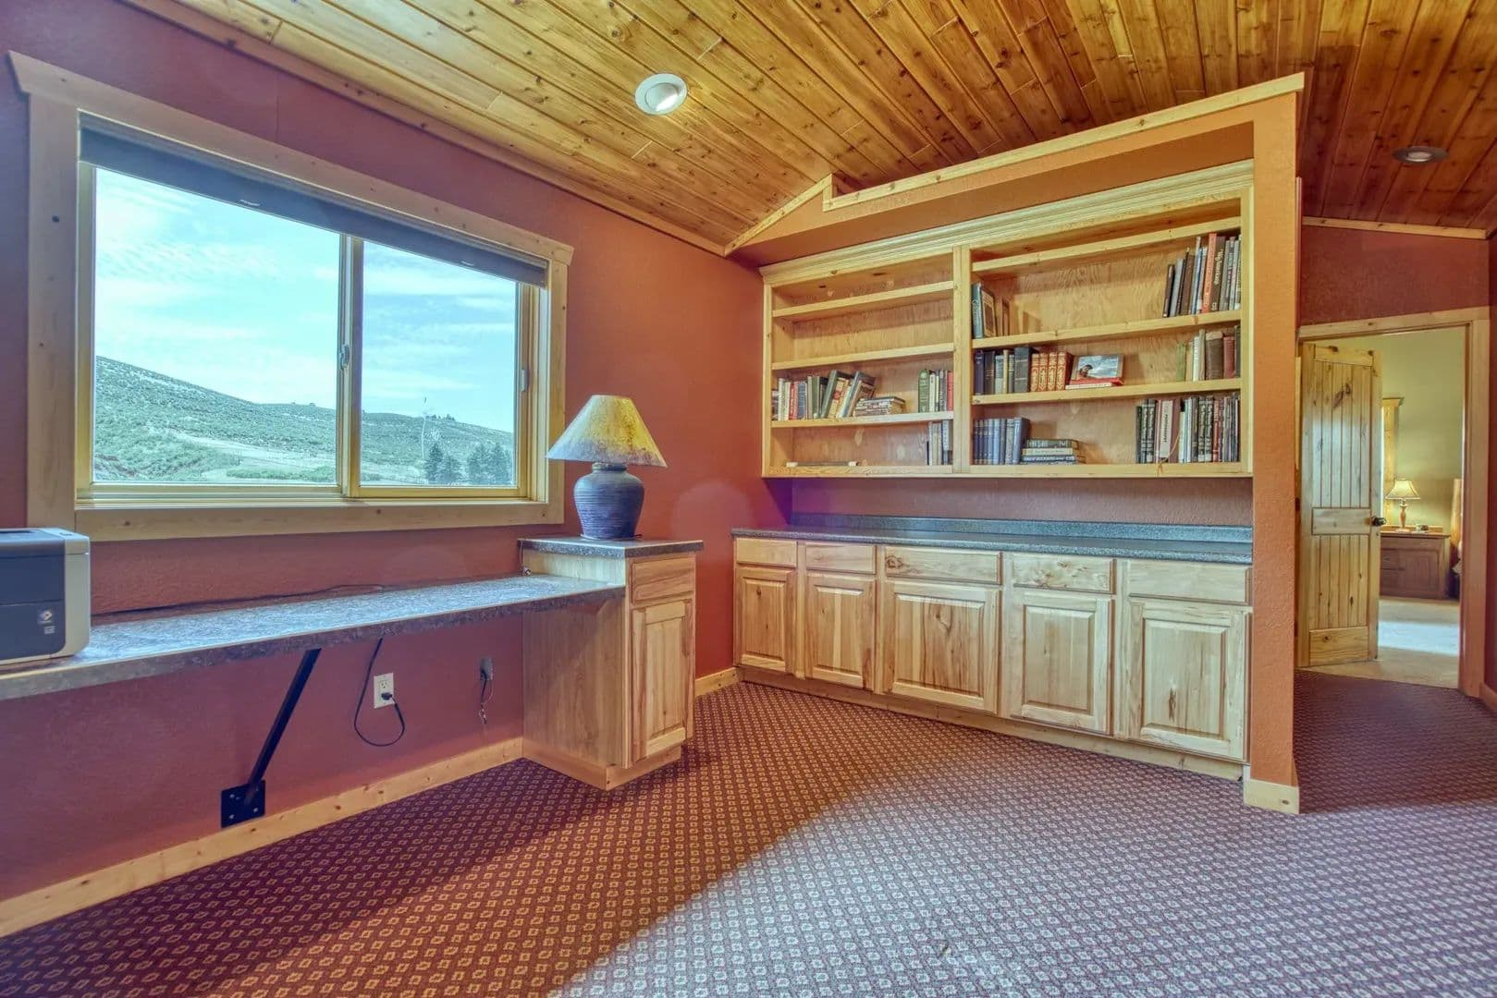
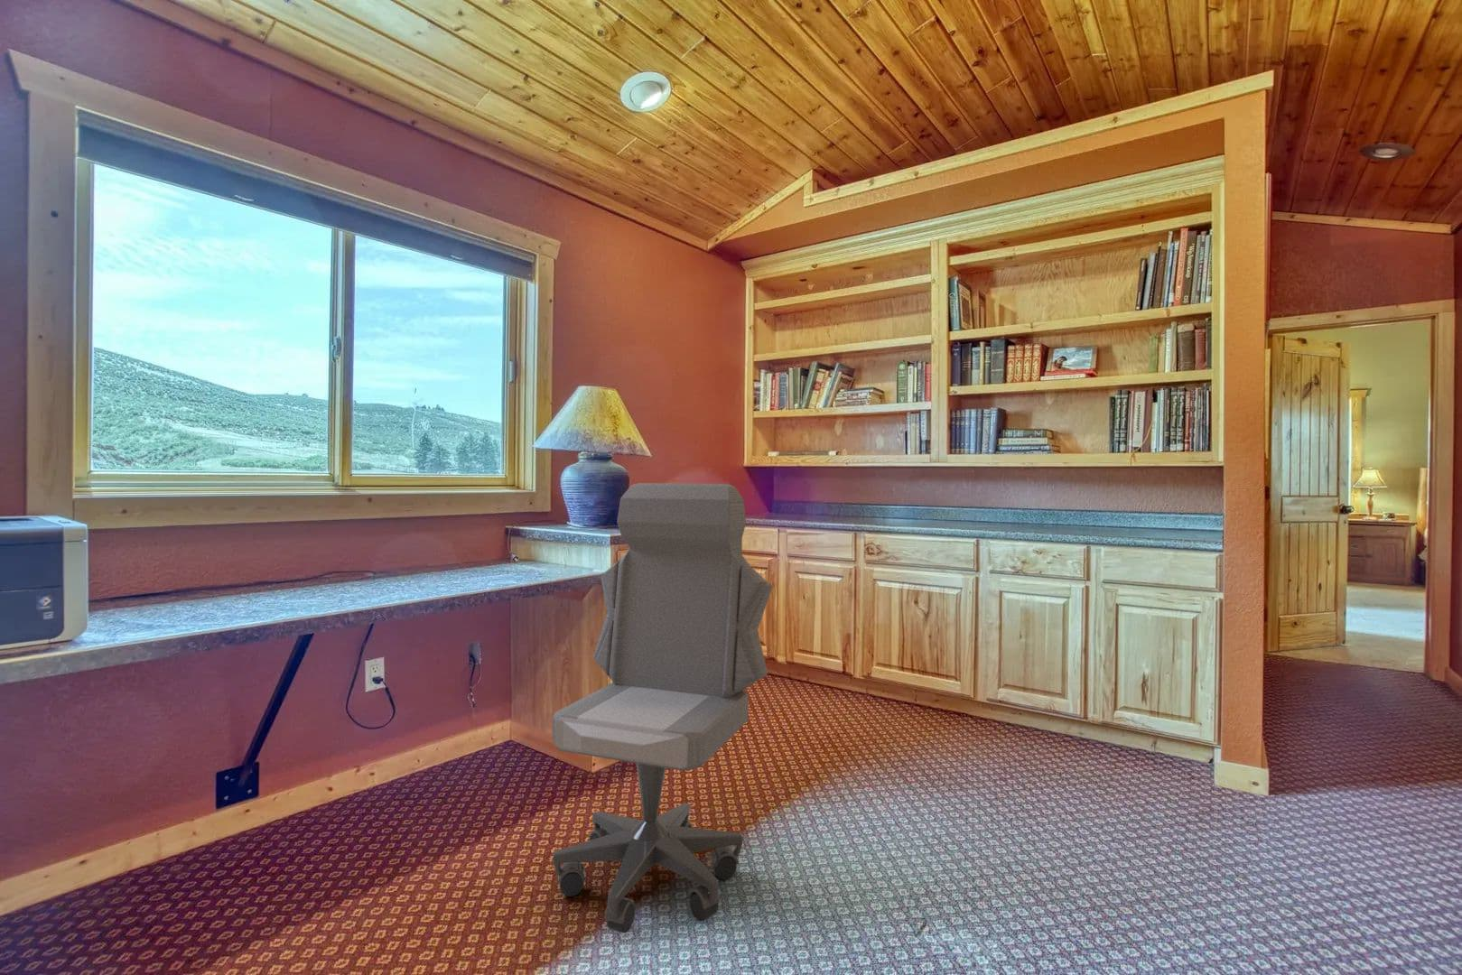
+ office chair [552,482,773,934]
